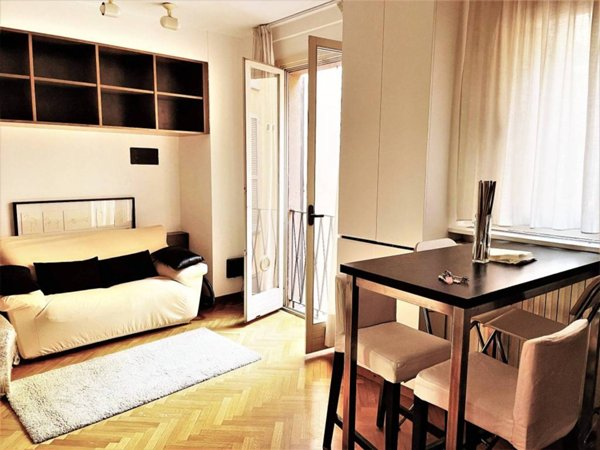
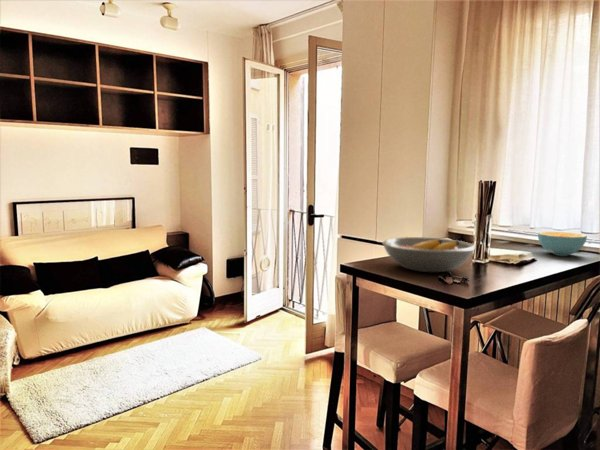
+ fruit bowl [381,236,476,273]
+ cereal bowl [537,231,588,257]
